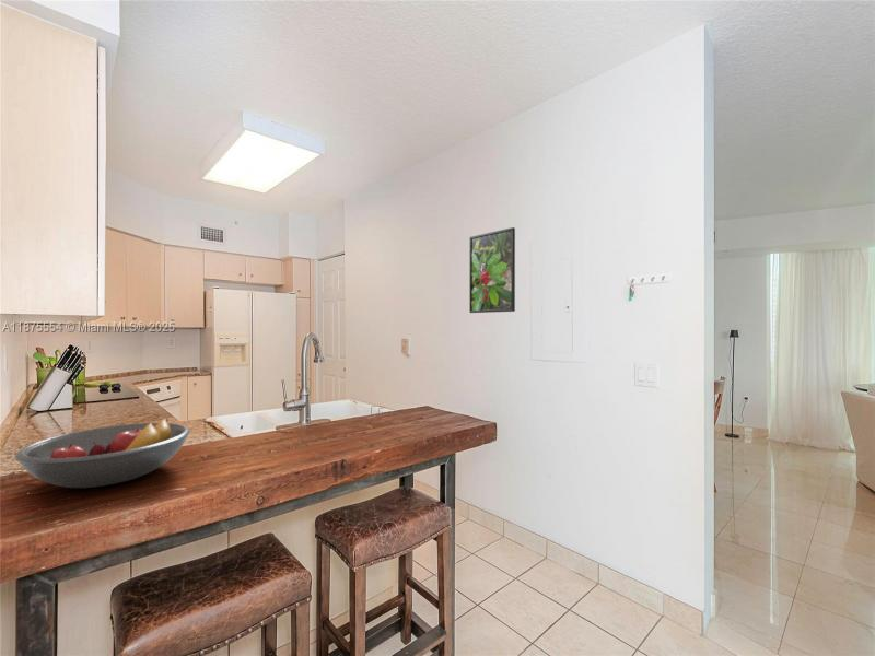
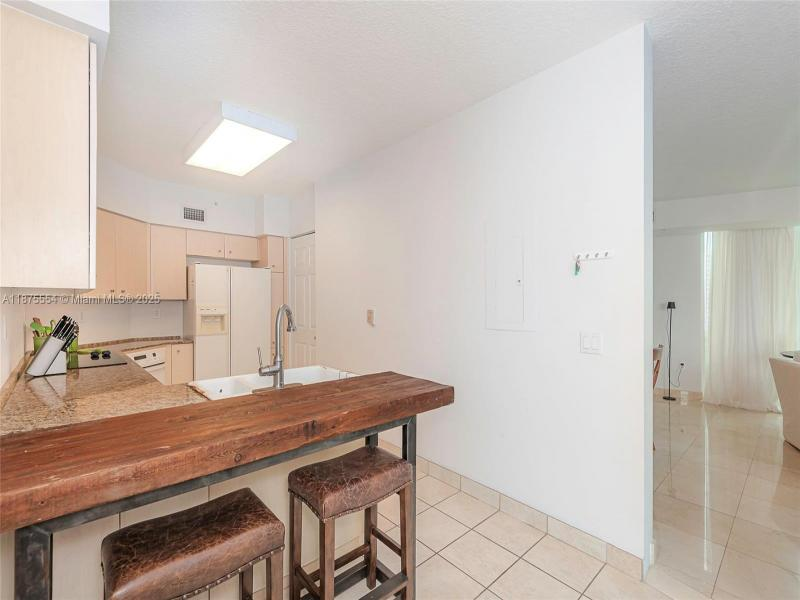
- fruit bowl [14,417,191,489]
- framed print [468,226,516,314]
